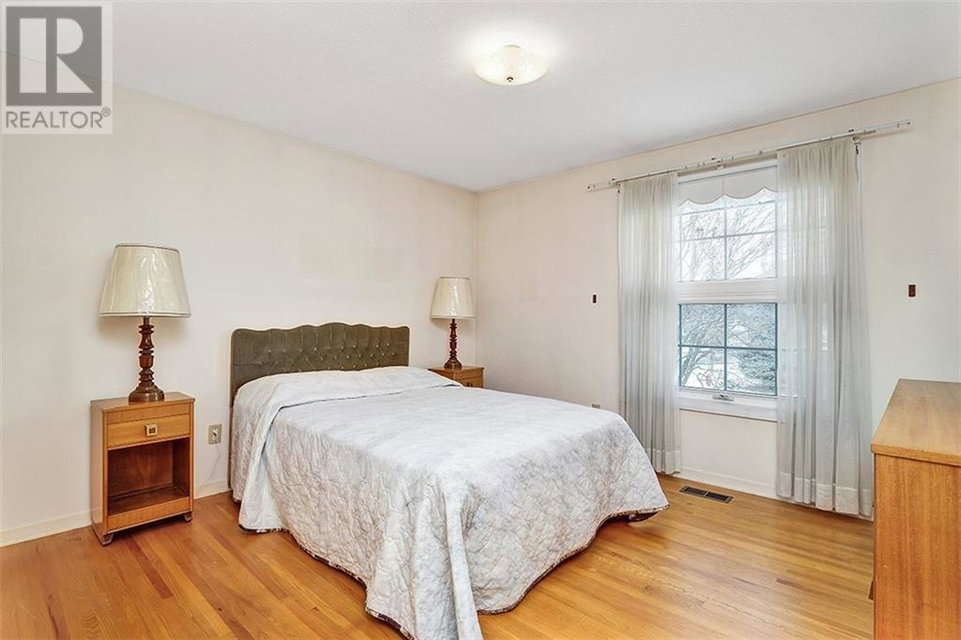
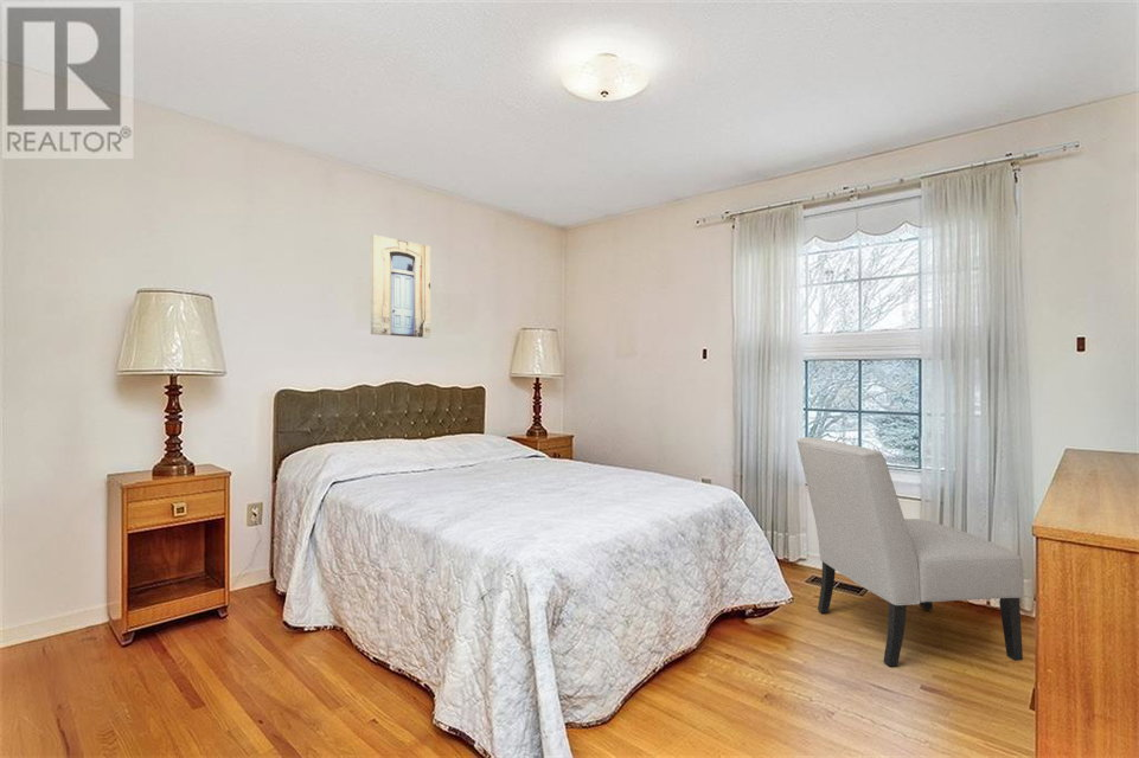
+ chair [796,436,1025,667]
+ wall art [370,233,431,339]
